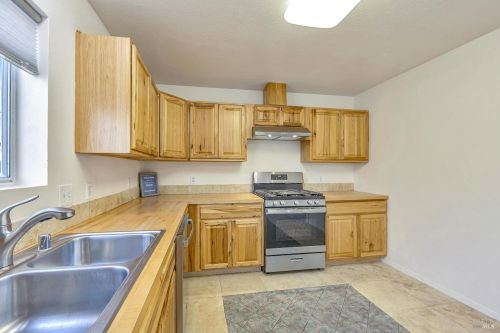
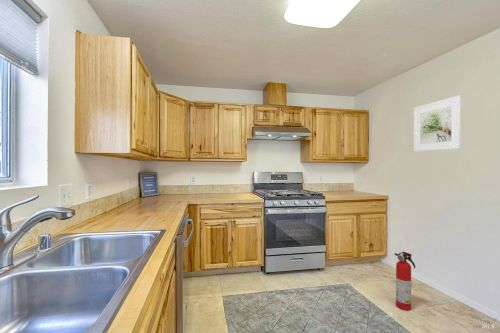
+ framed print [413,94,462,153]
+ fire extinguisher [394,251,416,311]
